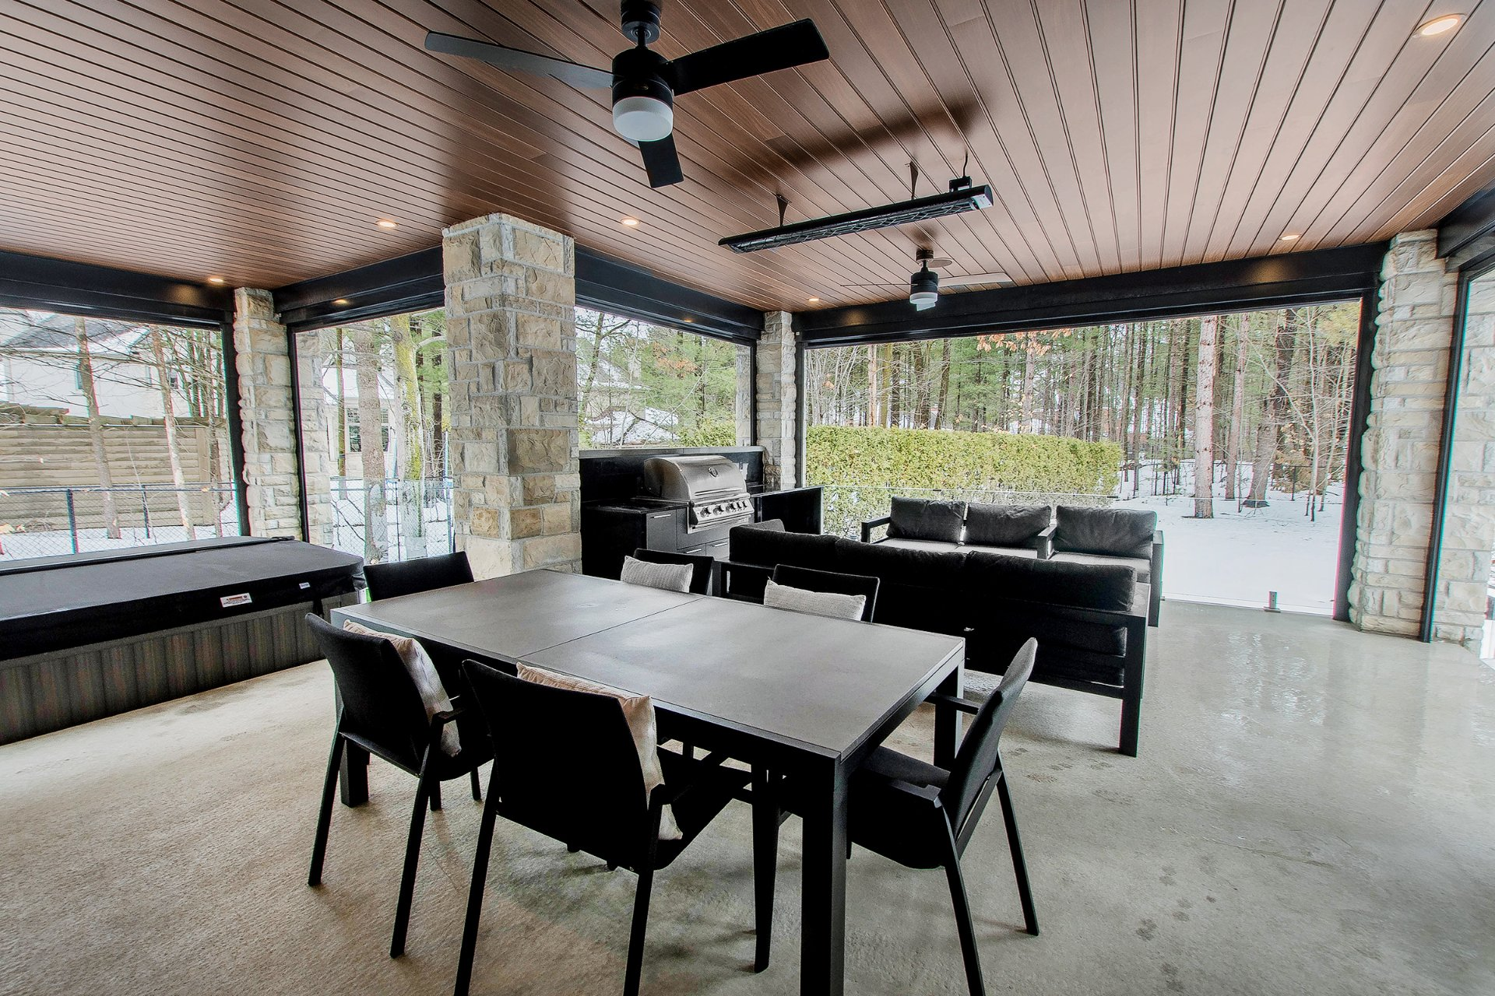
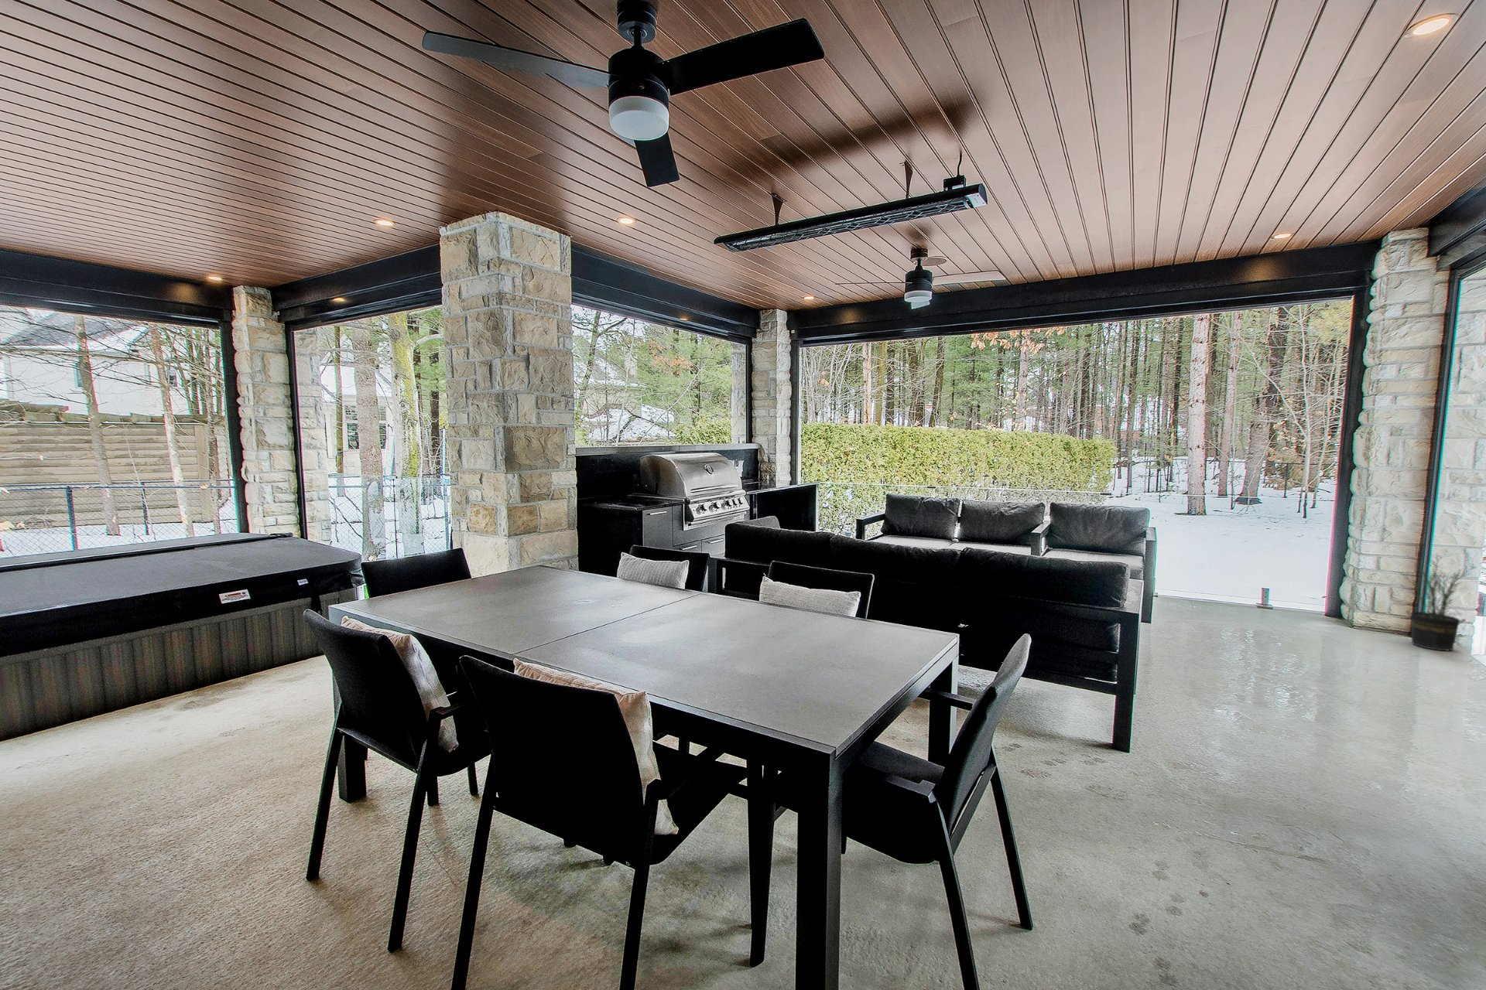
+ potted plant [1395,552,1485,652]
